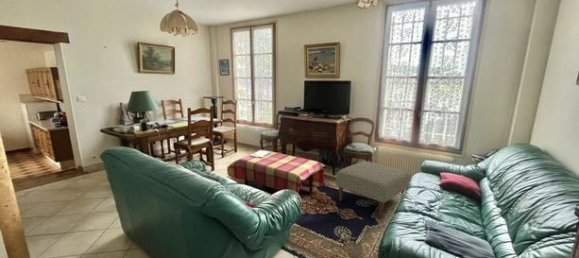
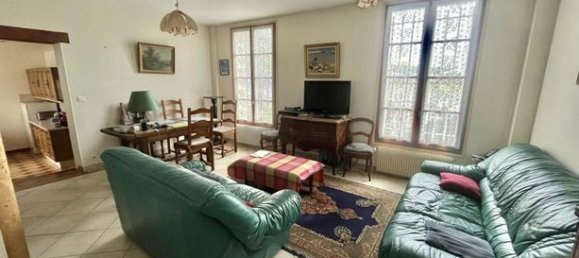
- ottoman [335,160,411,219]
